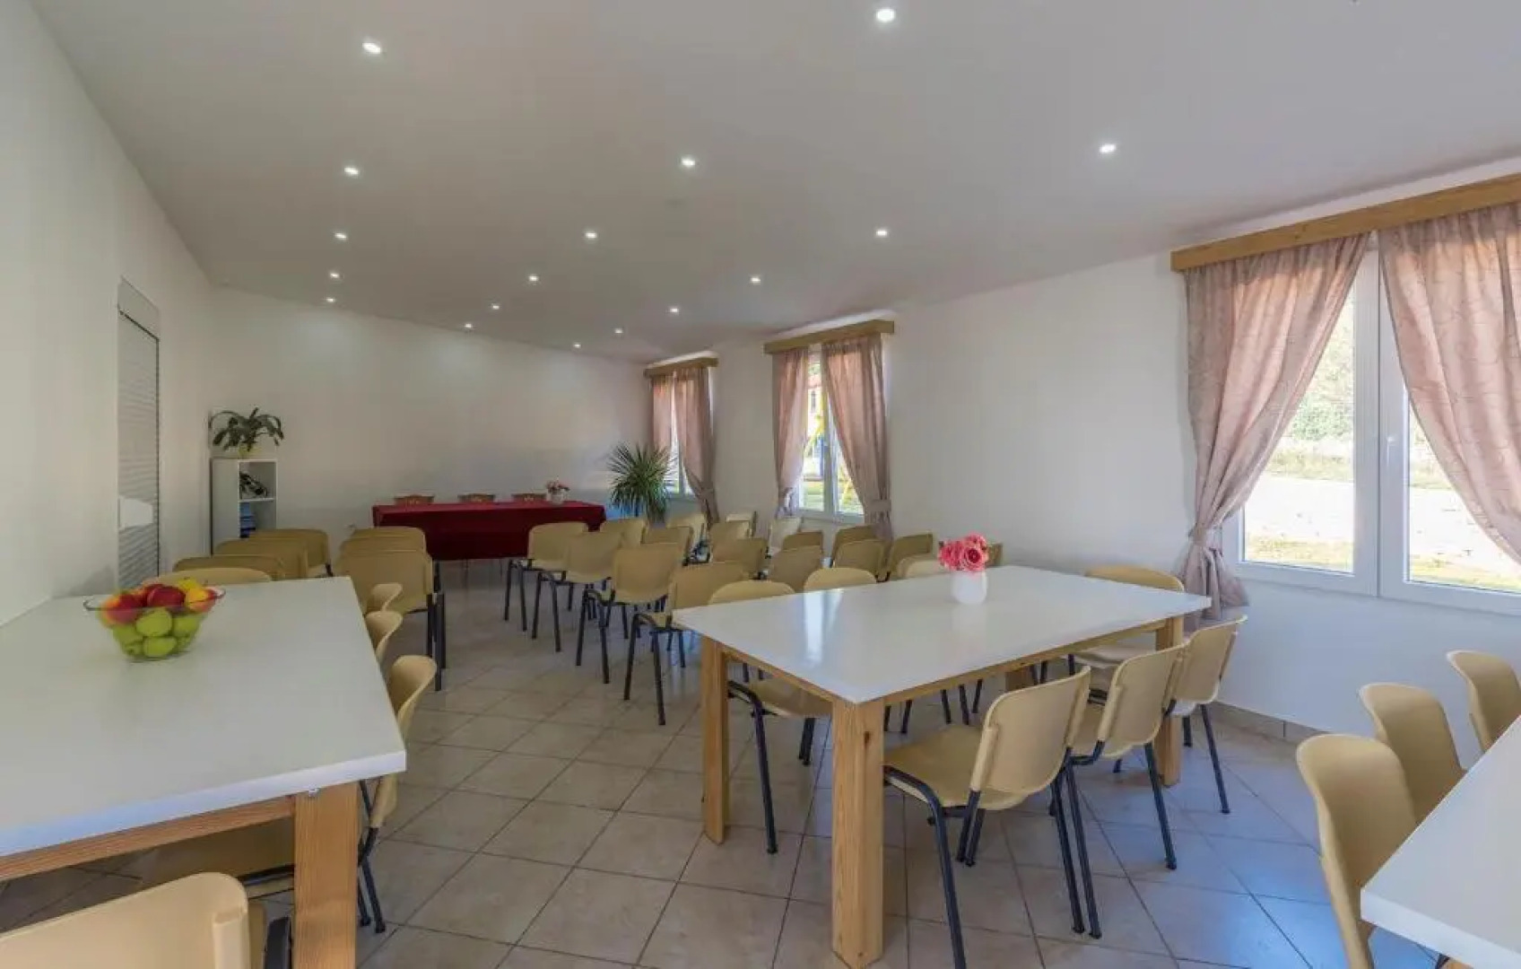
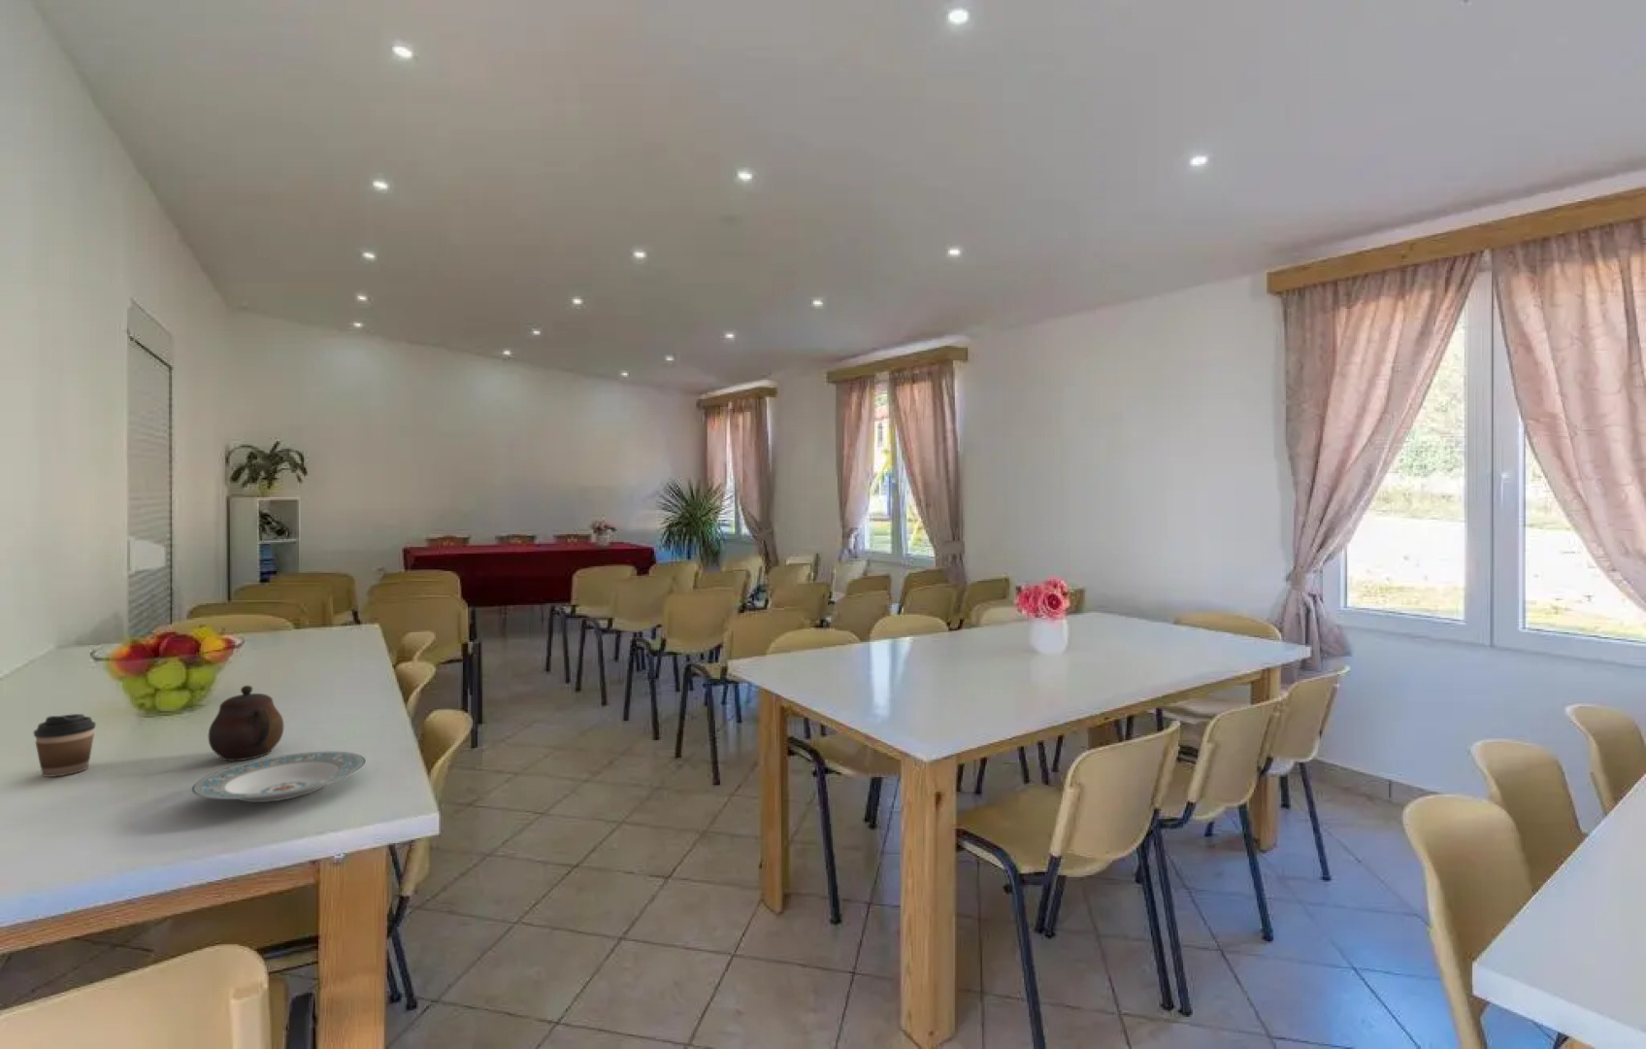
+ coffee cup [34,713,97,778]
+ plate [191,751,367,803]
+ teapot [208,685,284,761]
